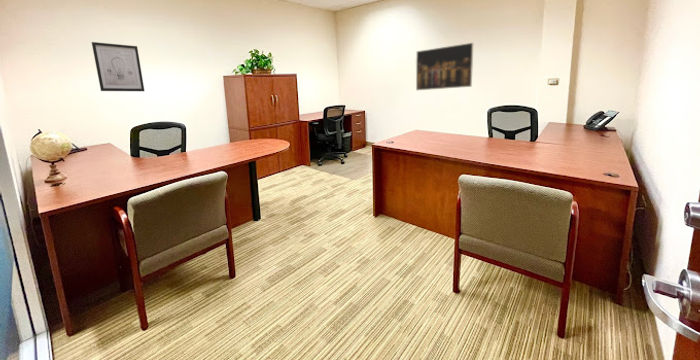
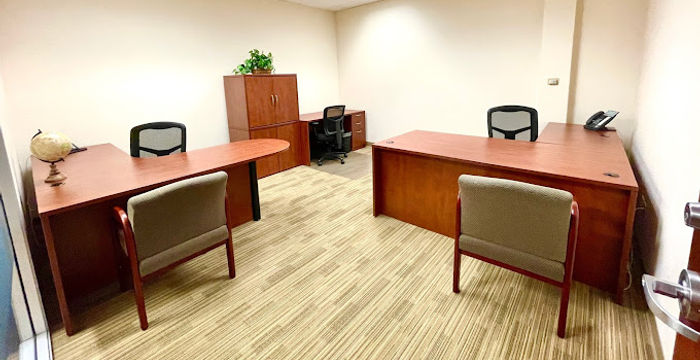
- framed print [415,42,474,91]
- wall art [91,41,145,92]
